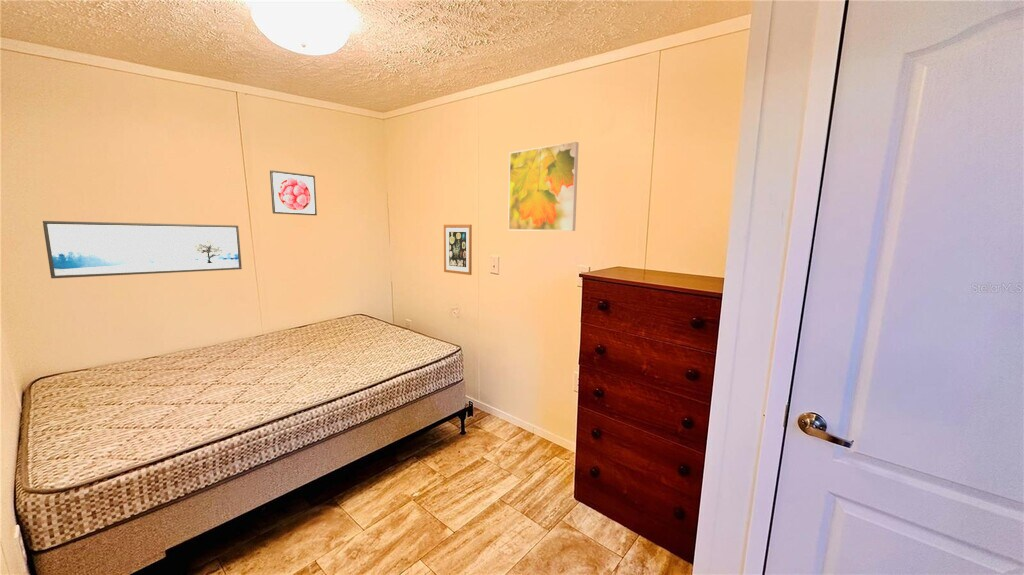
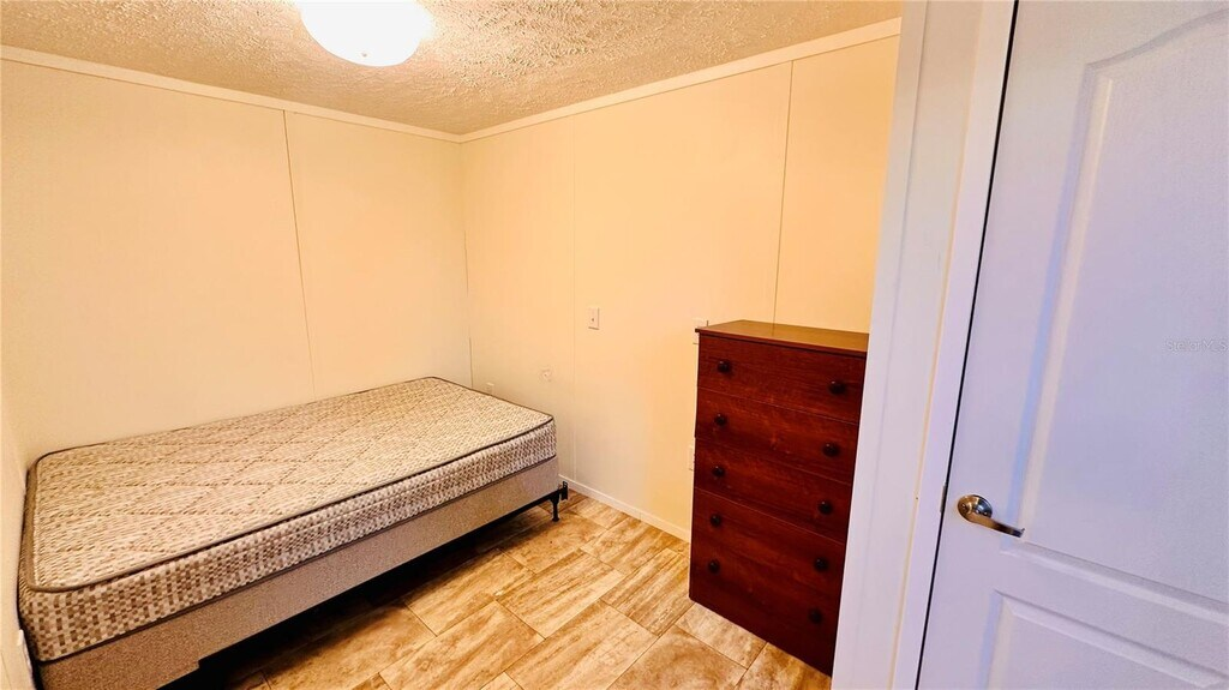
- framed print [269,169,318,216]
- wall art [443,224,473,276]
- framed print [42,220,243,279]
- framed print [507,141,580,232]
